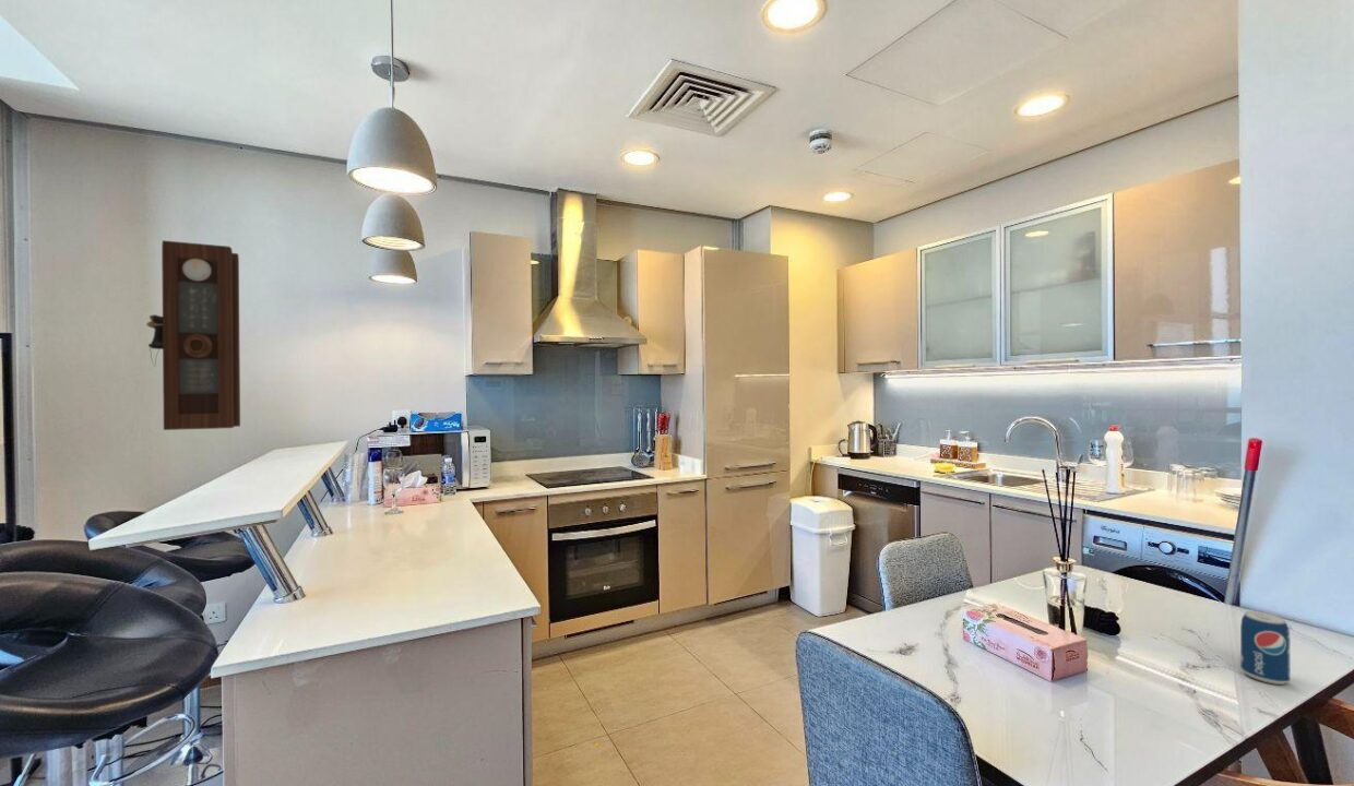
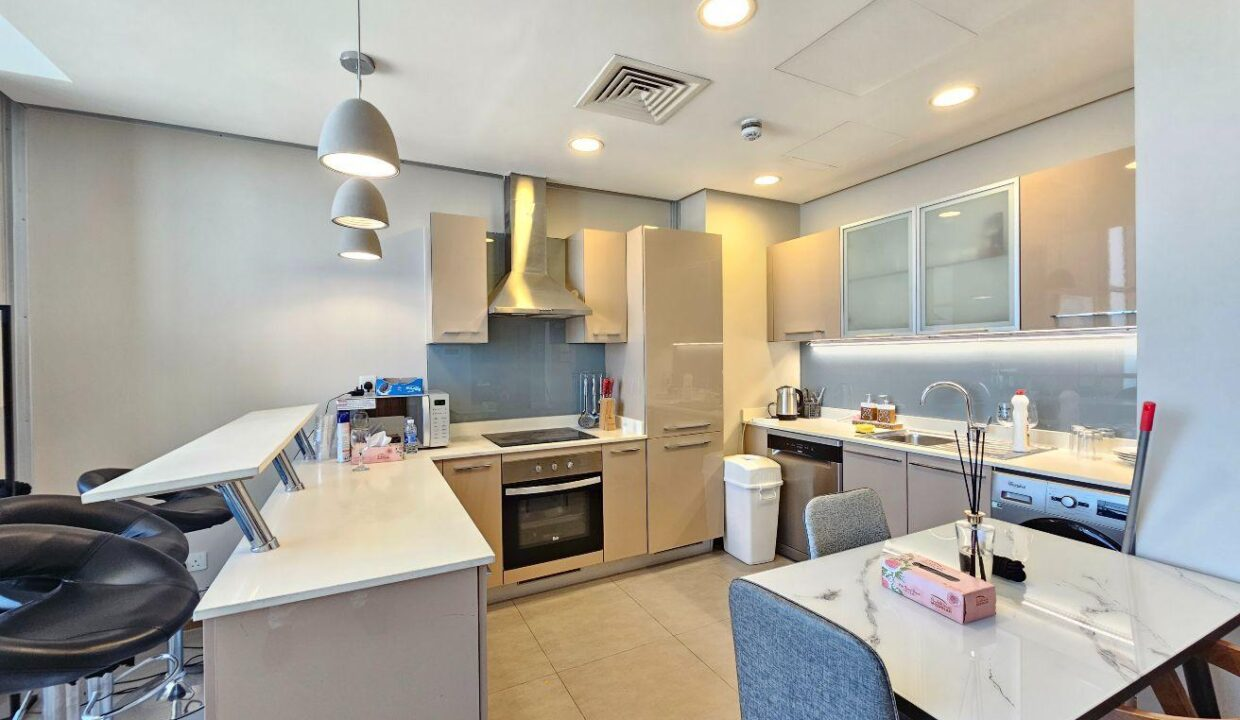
- pendulum clock [146,239,241,431]
- beverage can [1239,610,1291,686]
